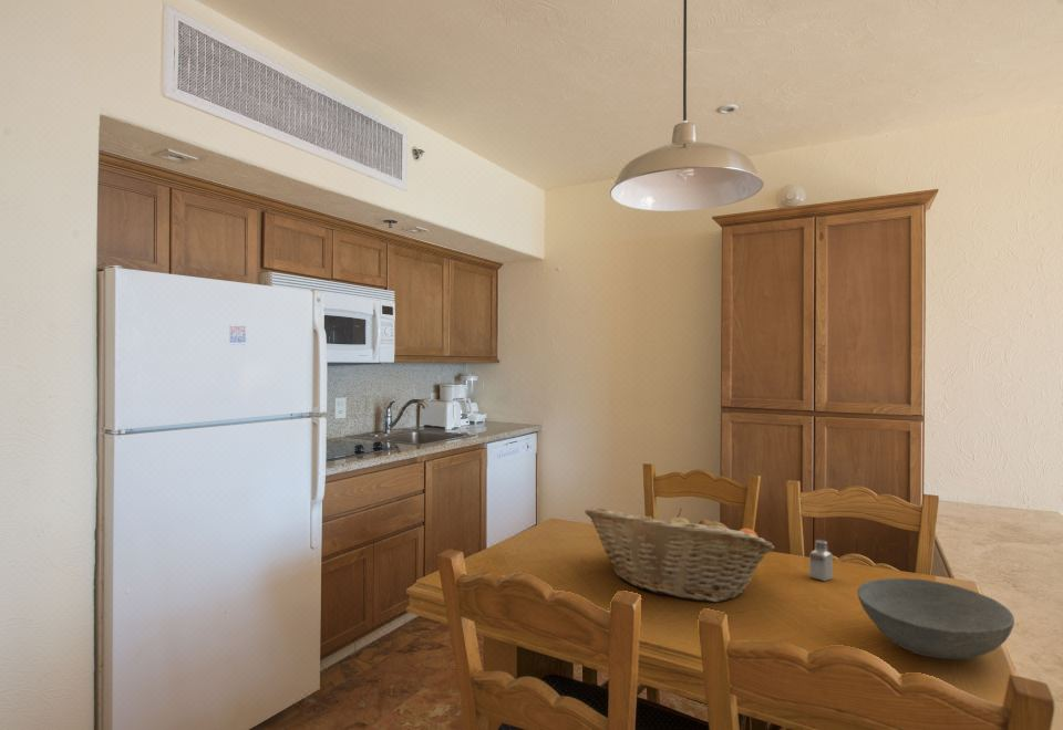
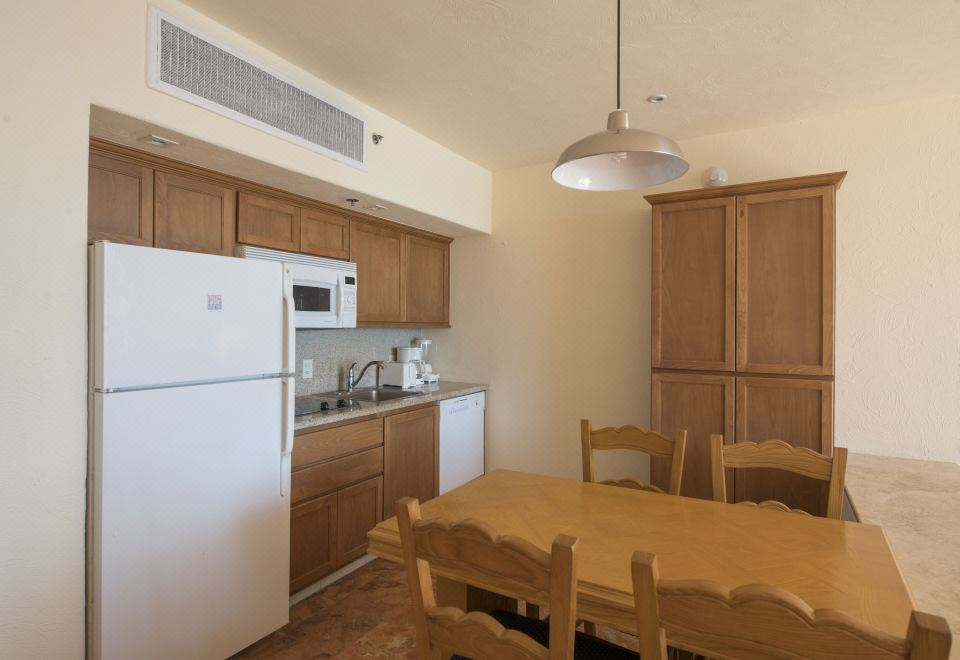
- bowl [856,577,1015,660]
- saltshaker [808,539,834,582]
- fruit basket [584,507,775,603]
